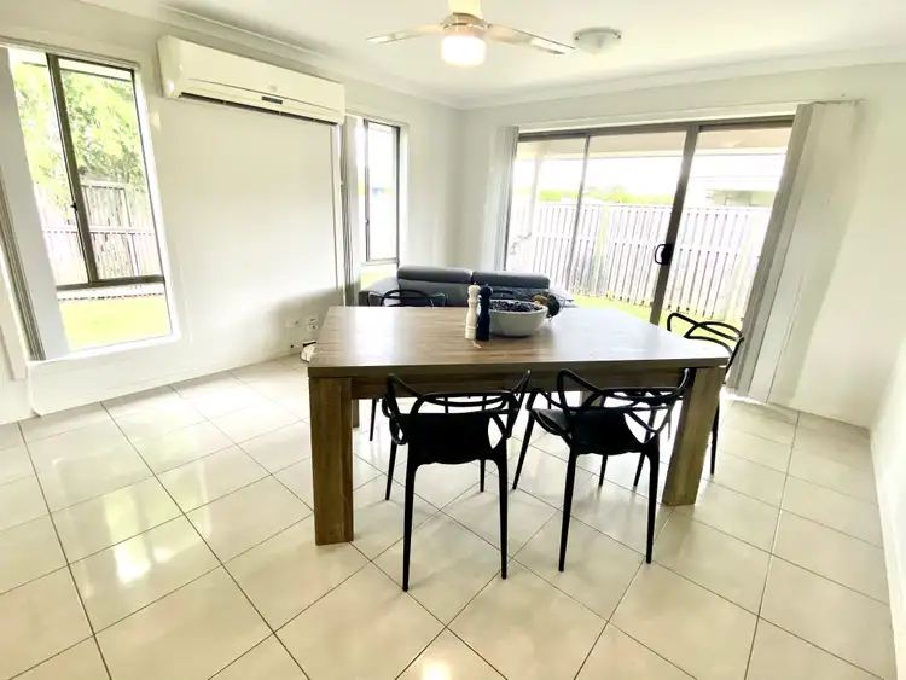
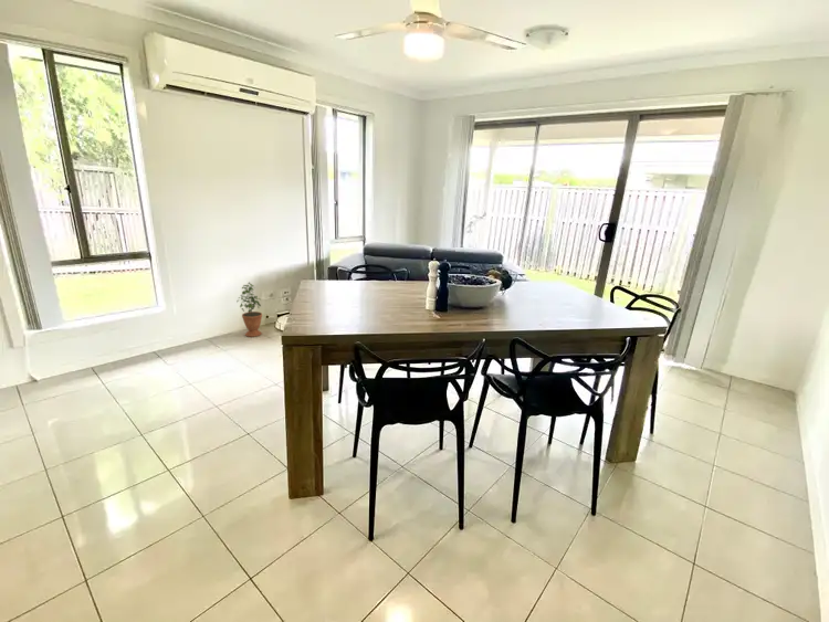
+ potted plant [235,281,263,338]
